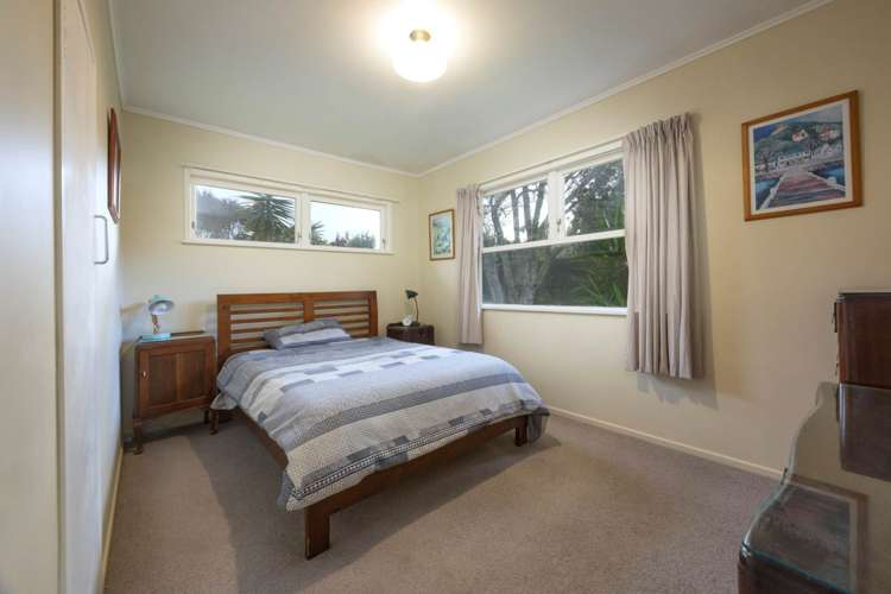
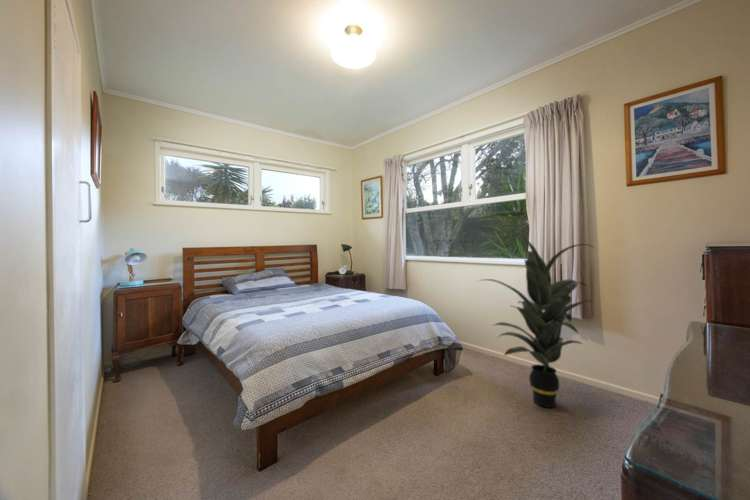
+ indoor plant [478,237,595,408]
